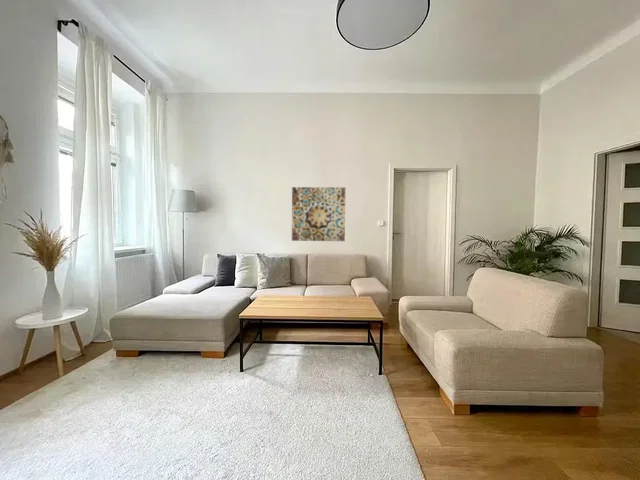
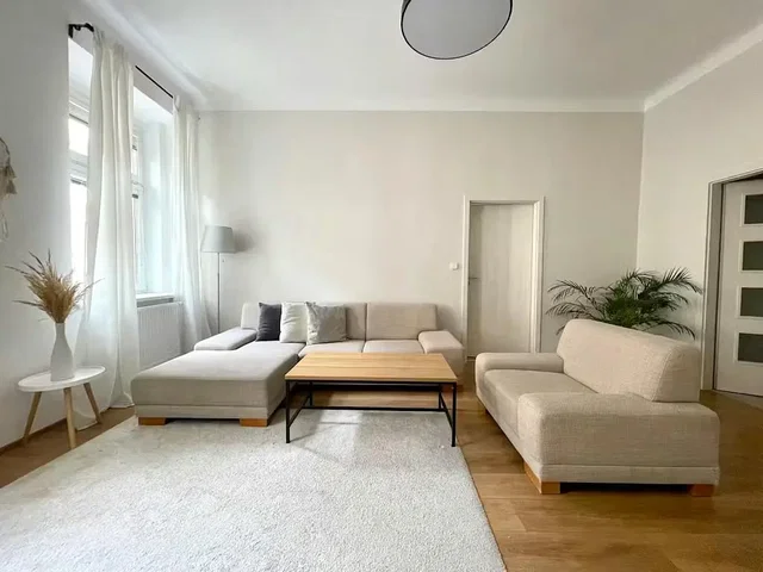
- wall art [291,186,346,242]
